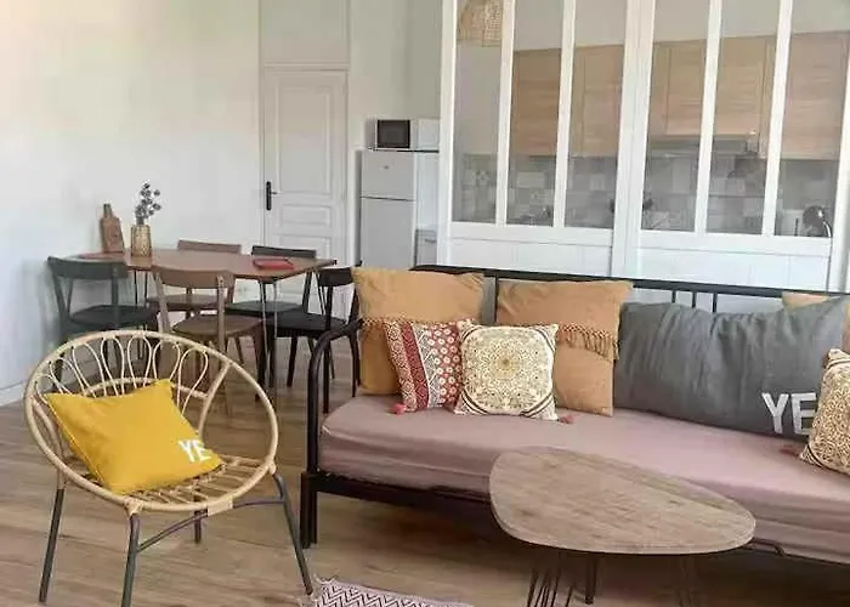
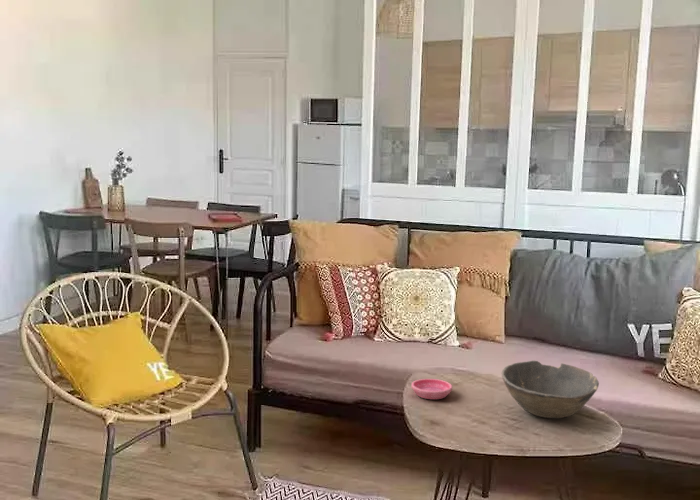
+ saucer [411,378,453,400]
+ bowl [501,360,600,419]
